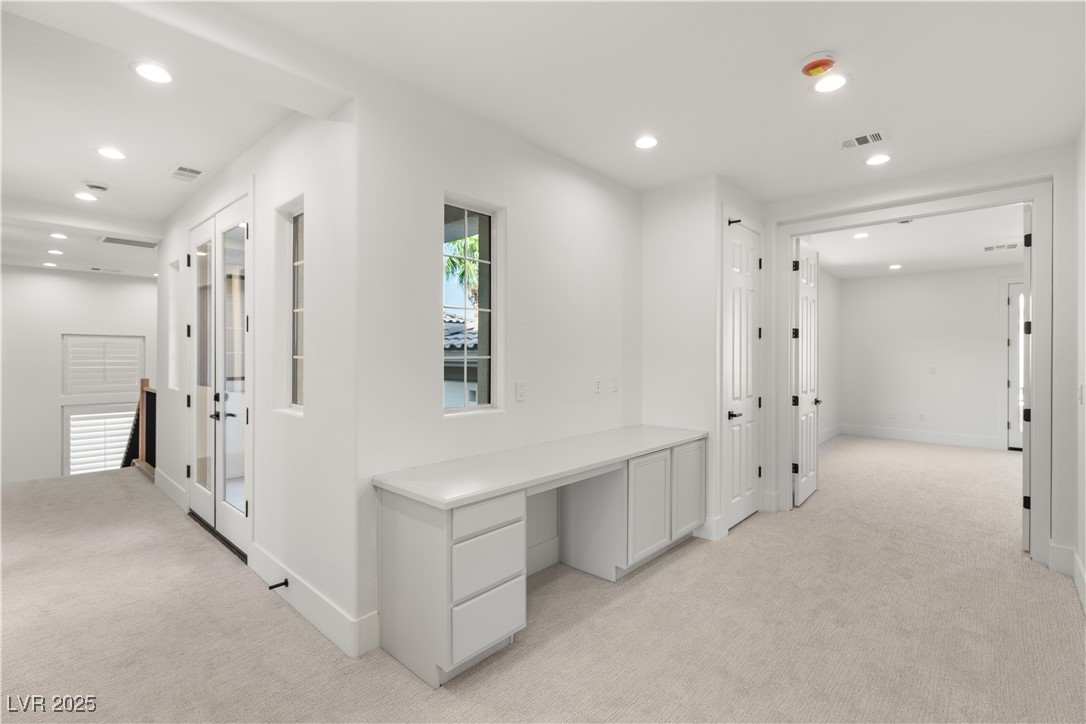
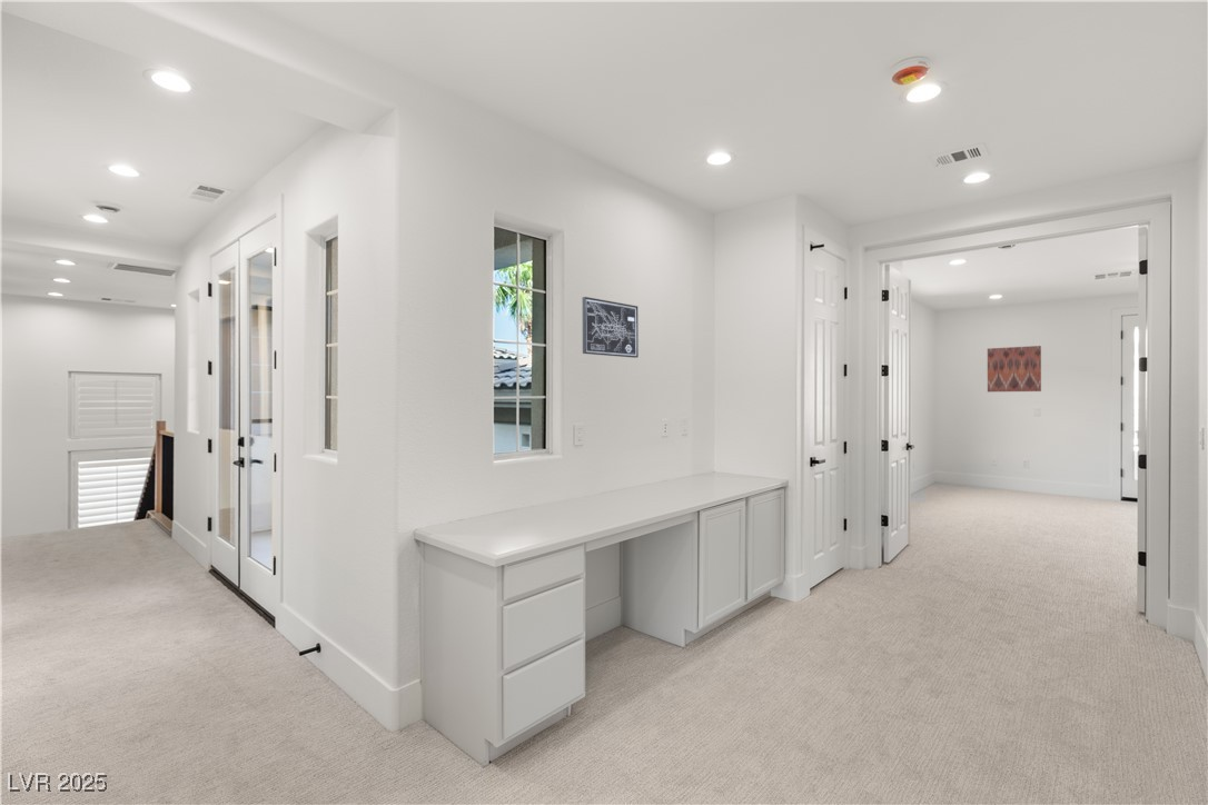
+ wall art [582,296,640,359]
+ wall art [987,345,1042,392]
